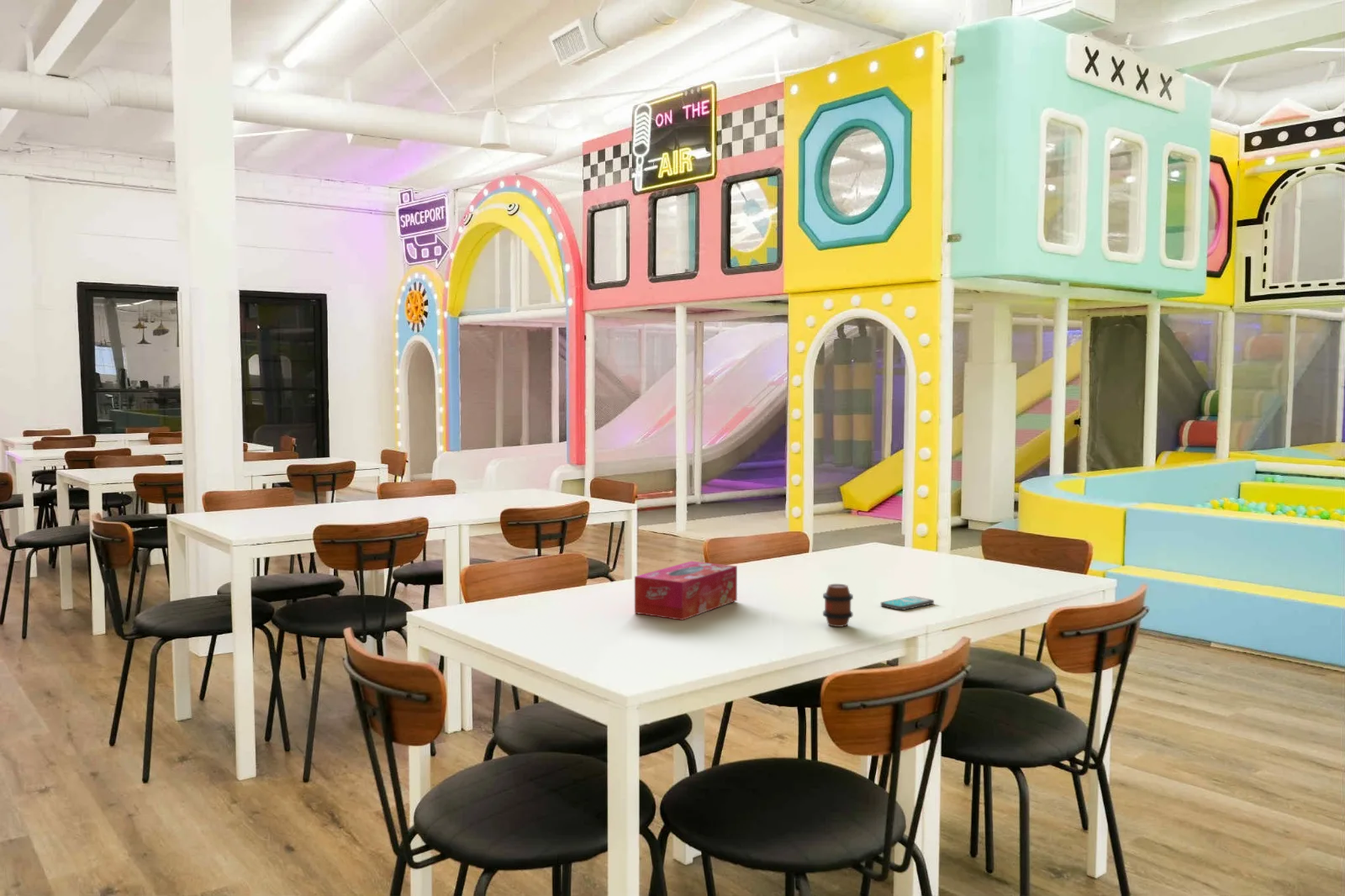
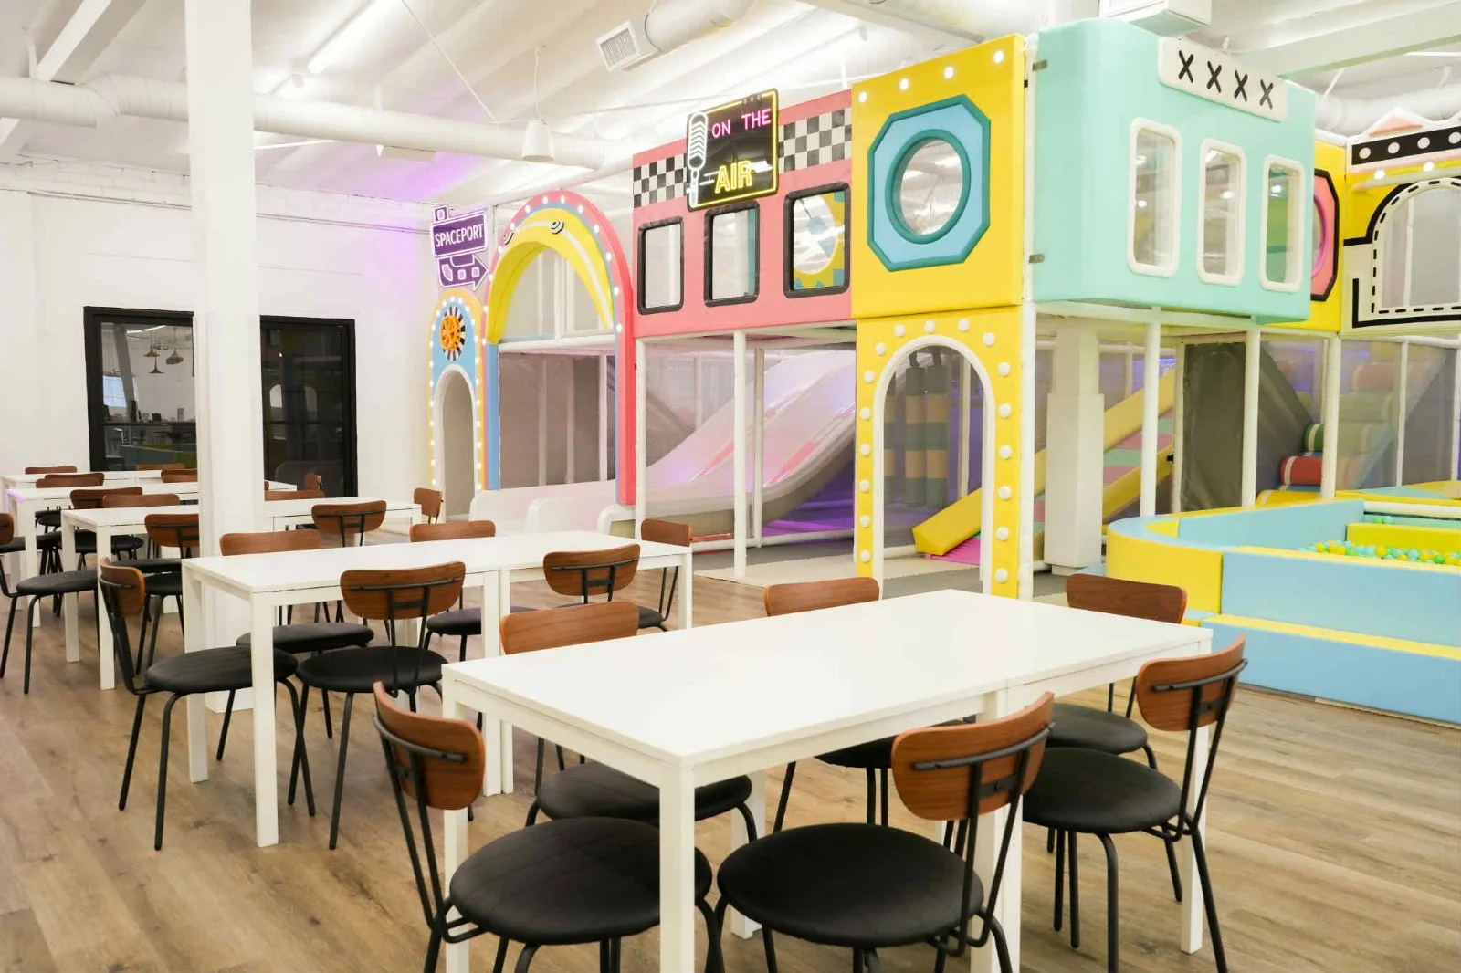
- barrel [822,583,854,628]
- smartphone [880,595,935,611]
- tissue box [634,561,738,621]
